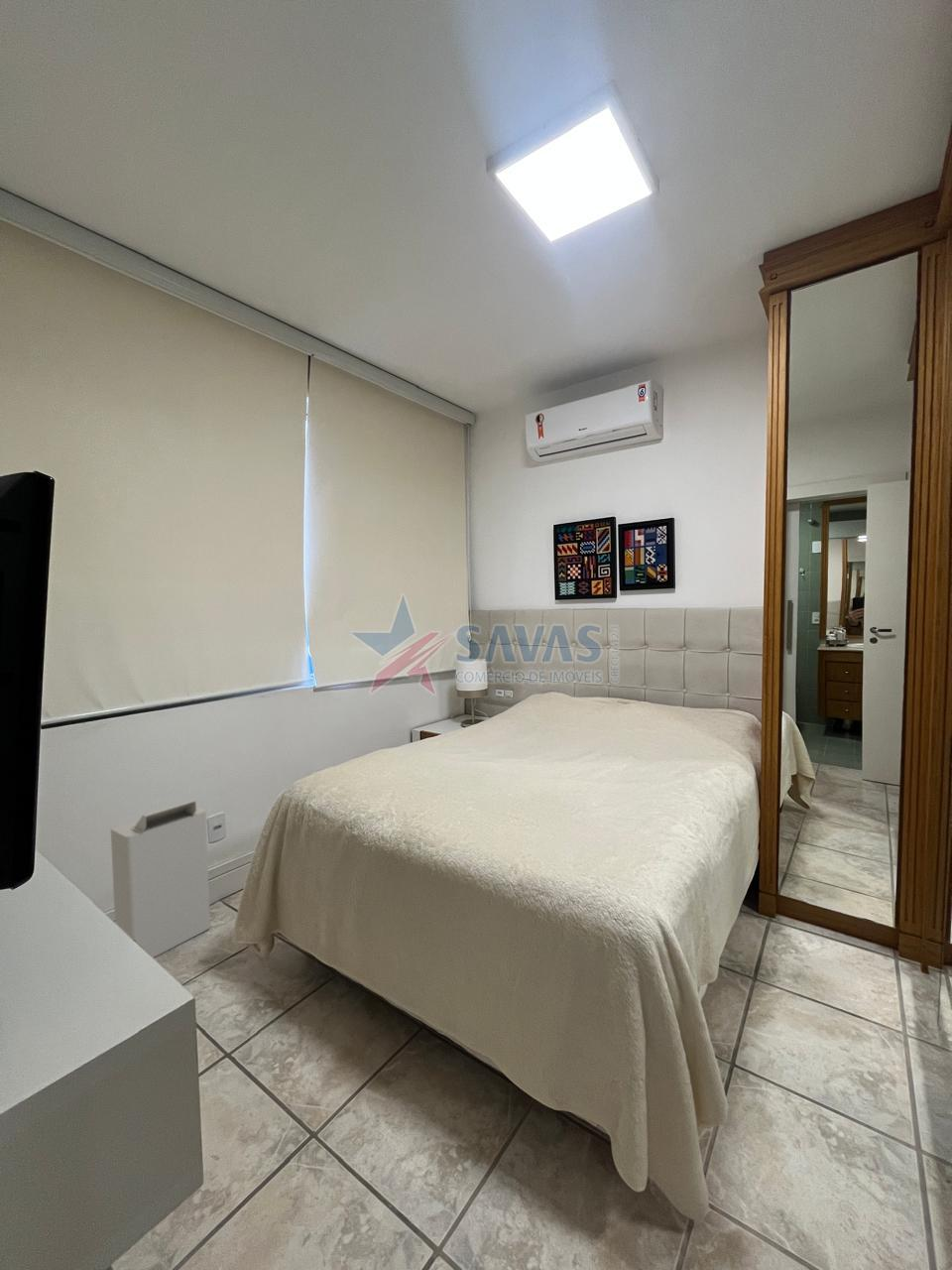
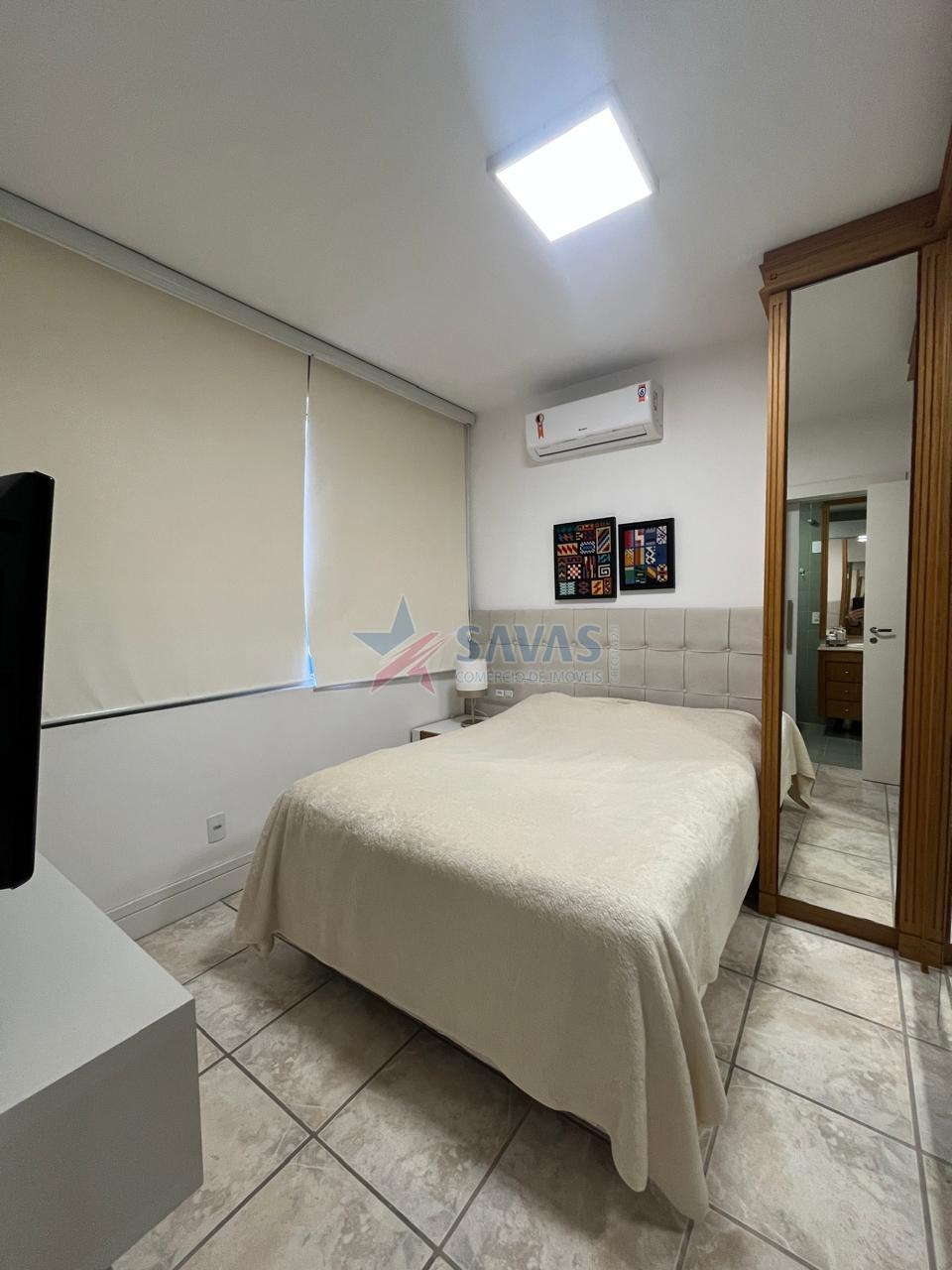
- air purifier [110,799,211,958]
